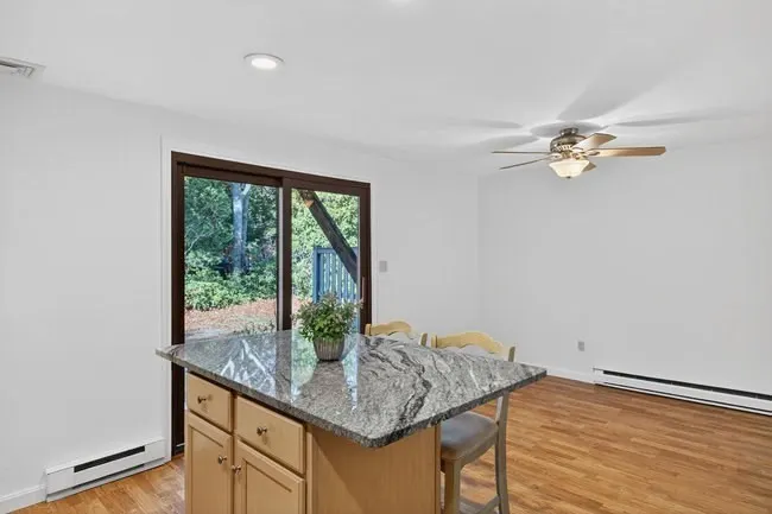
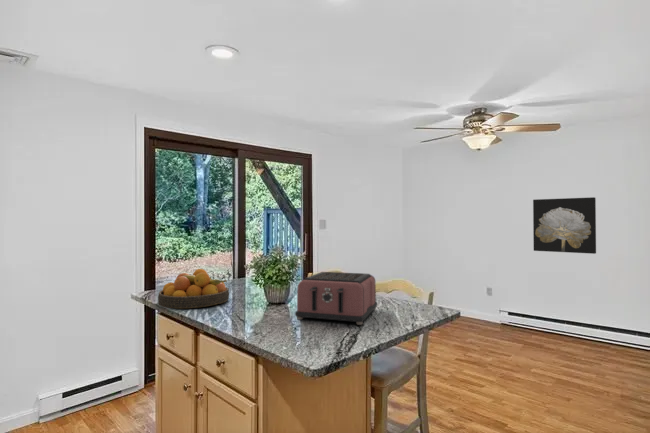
+ fruit bowl [157,268,230,309]
+ toaster [294,271,378,326]
+ wall art [532,196,597,255]
